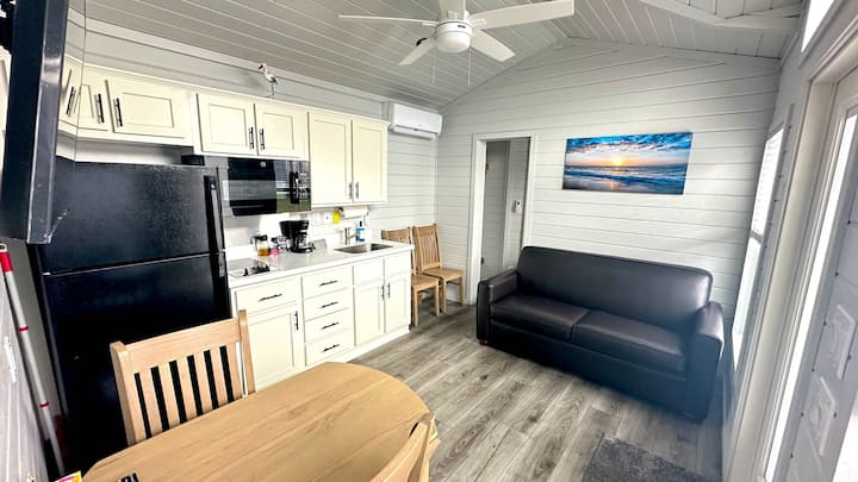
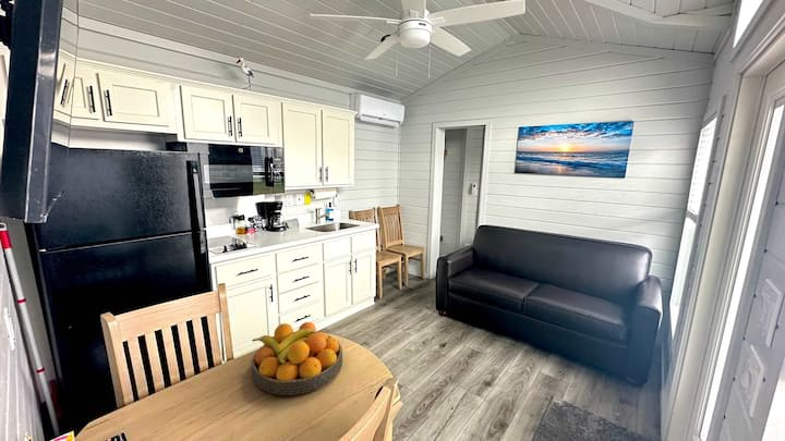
+ fruit bowl [251,321,343,396]
